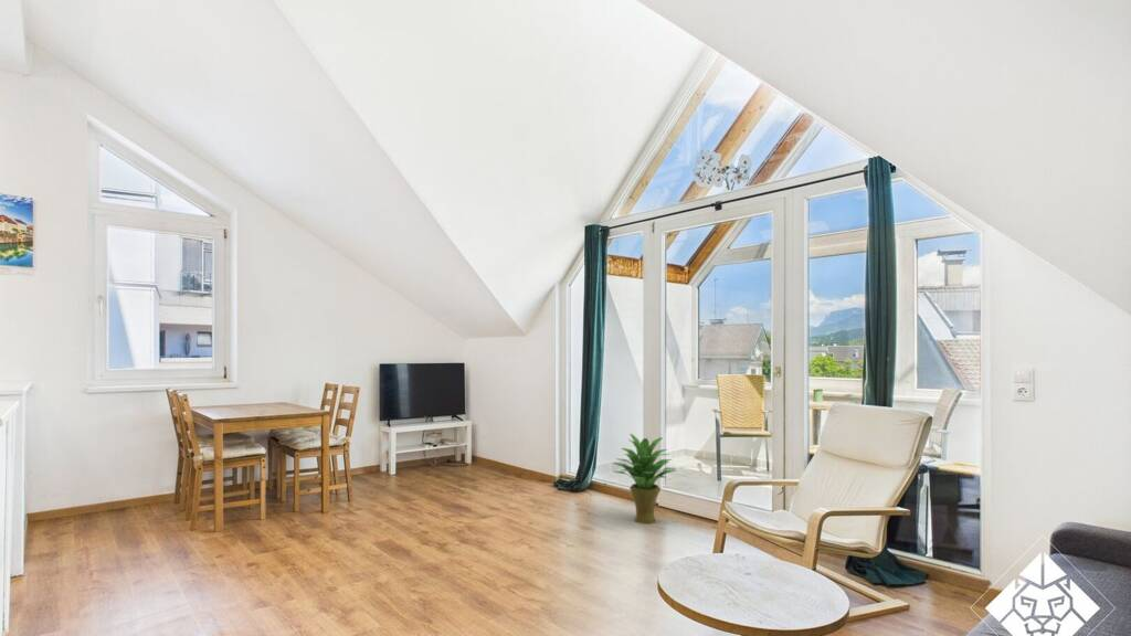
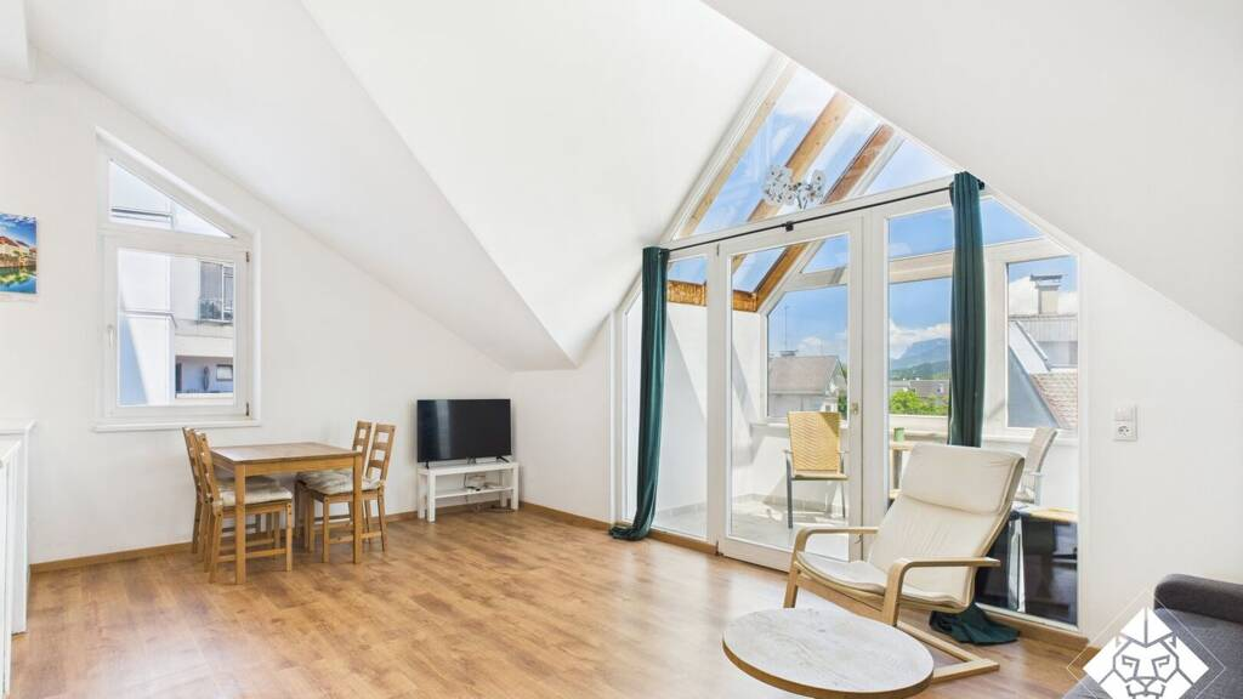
- potted plant [612,433,677,524]
